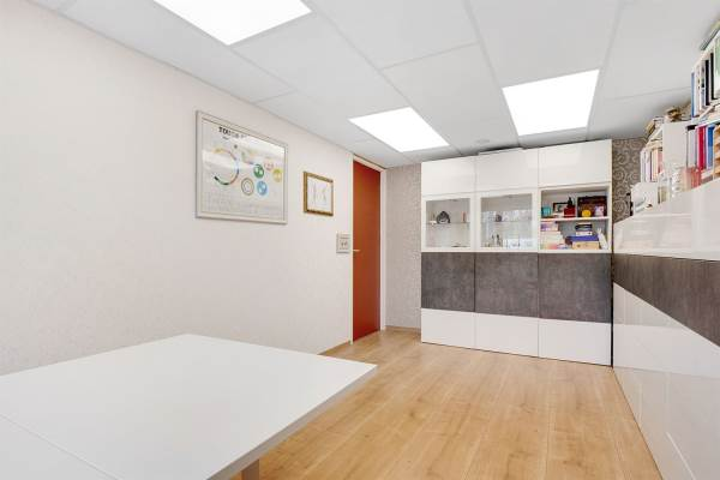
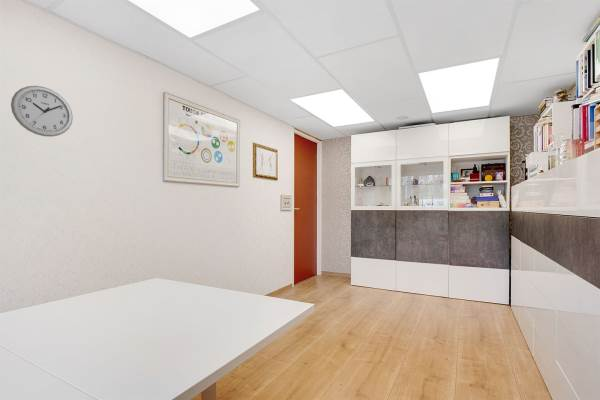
+ wall clock [10,85,74,138]
